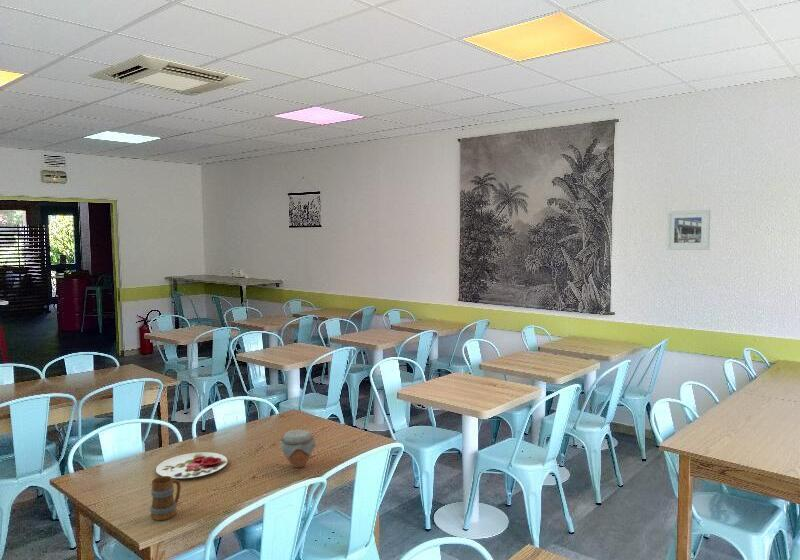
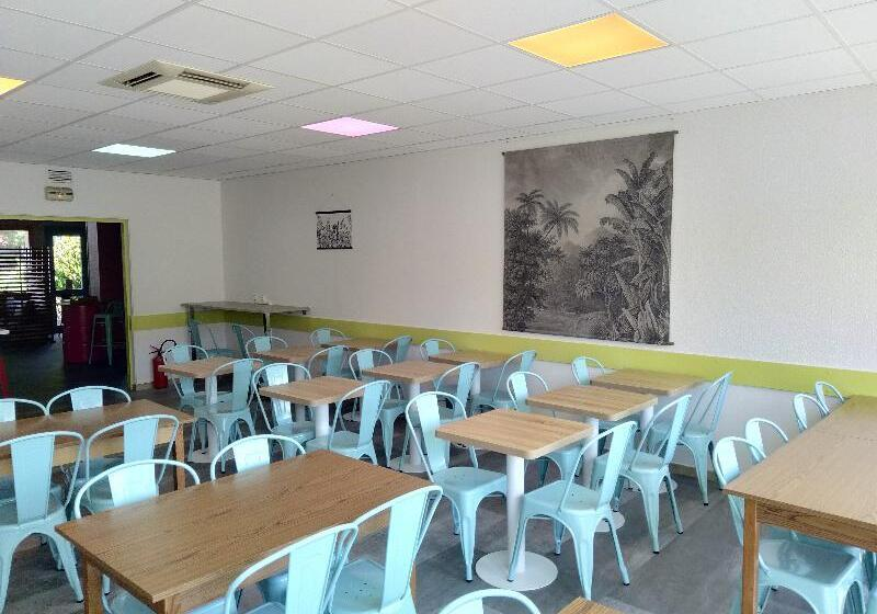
- plate [155,451,229,479]
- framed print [665,209,711,251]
- jar [279,429,317,469]
- mug [149,476,182,522]
